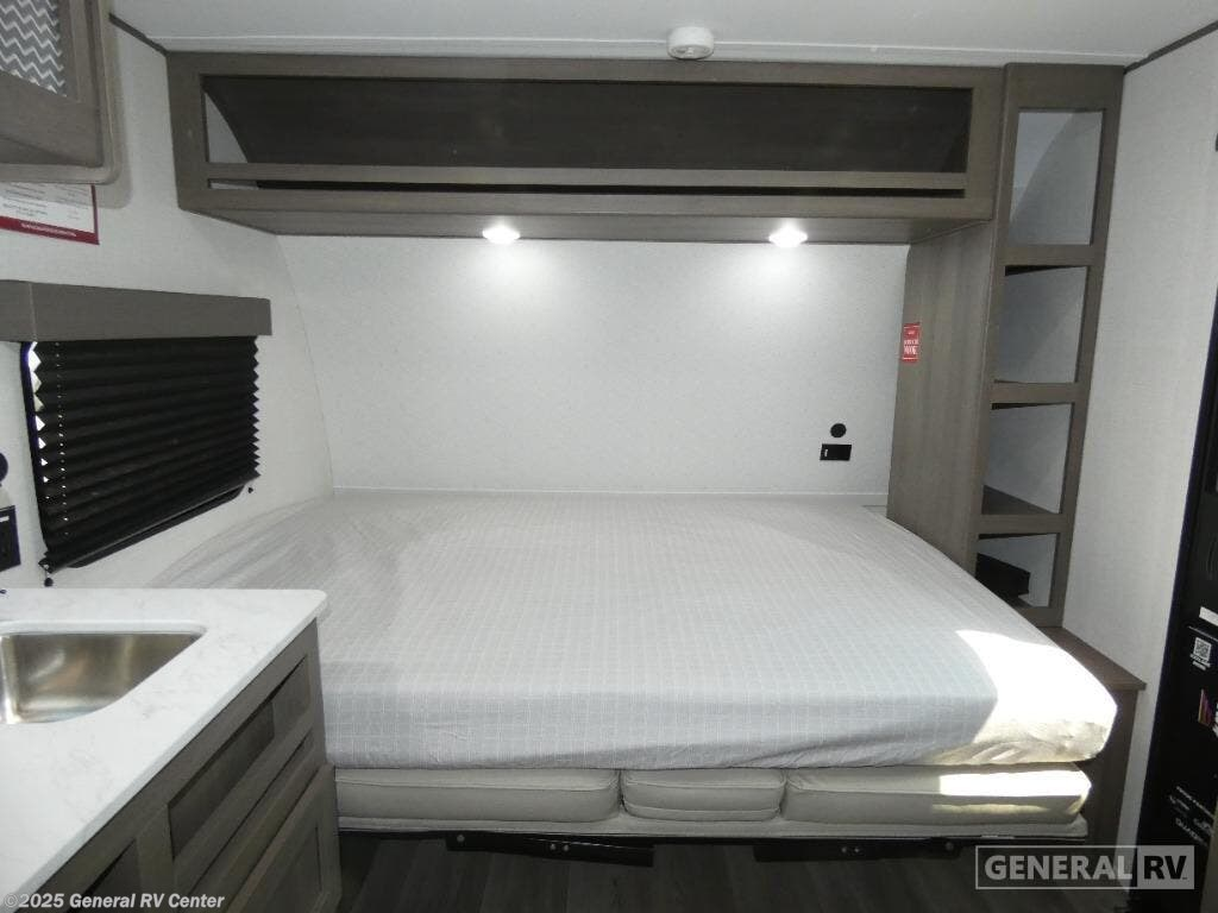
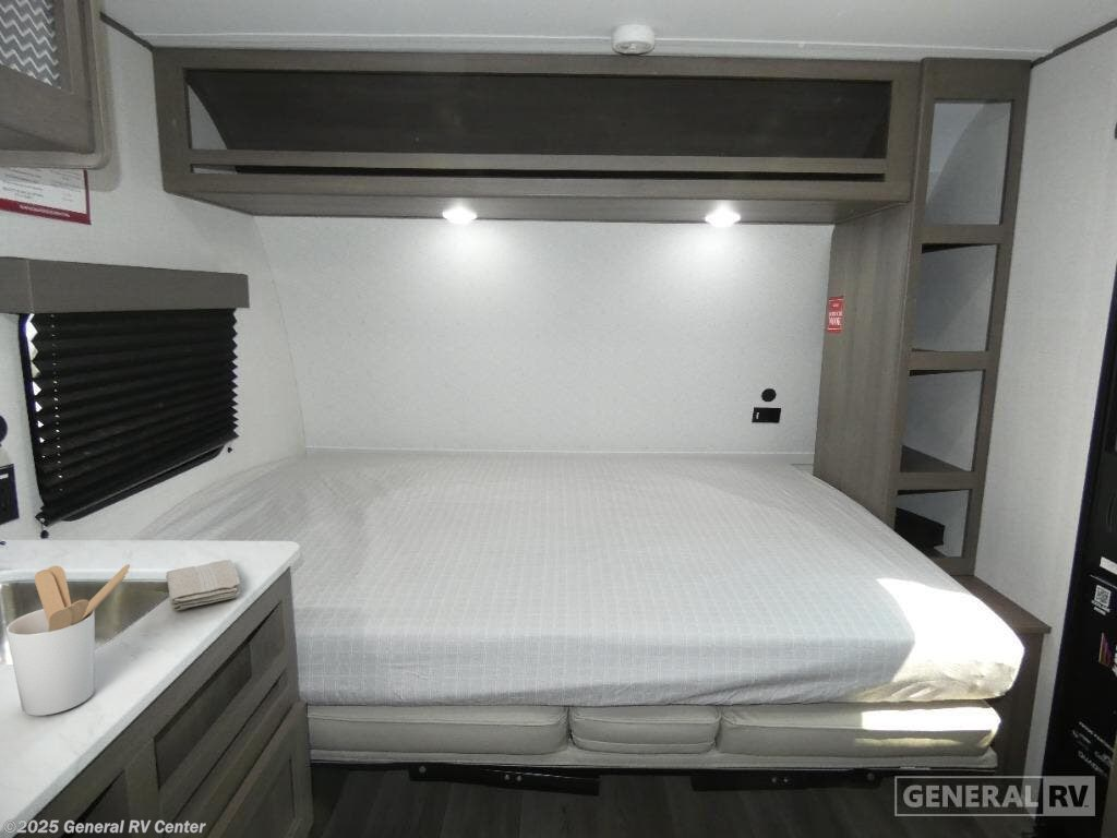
+ washcloth [165,559,241,611]
+ utensil holder [5,563,131,717]
